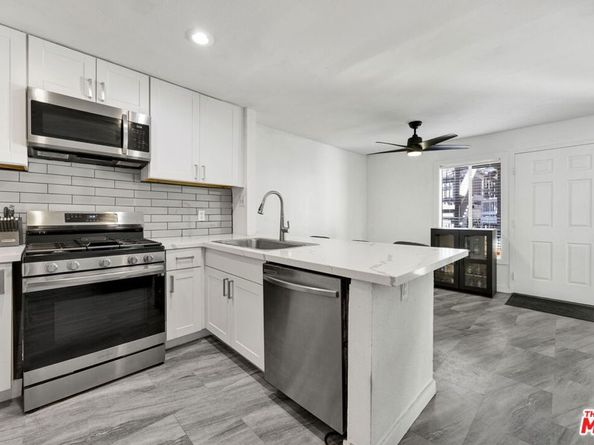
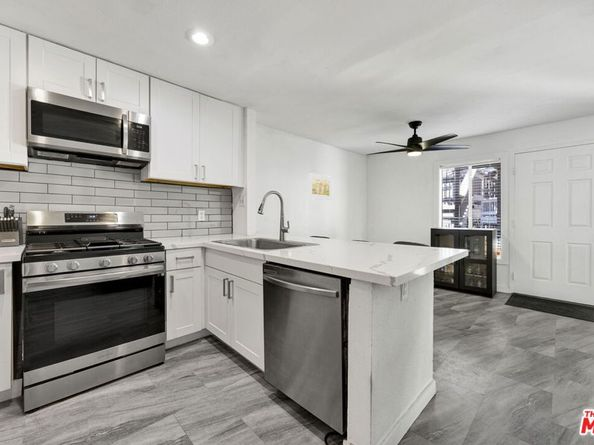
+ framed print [307,172,333,201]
